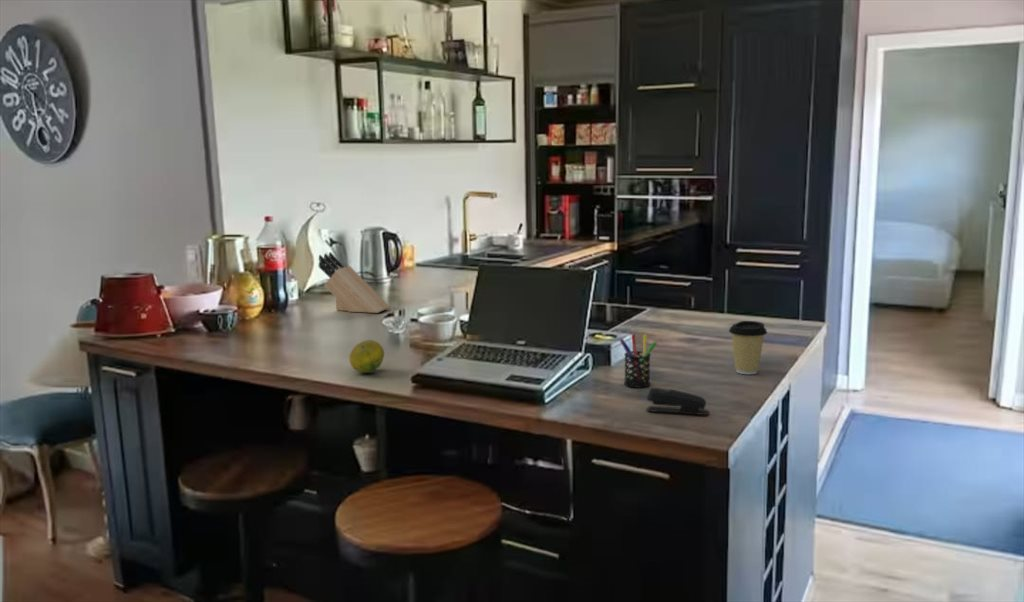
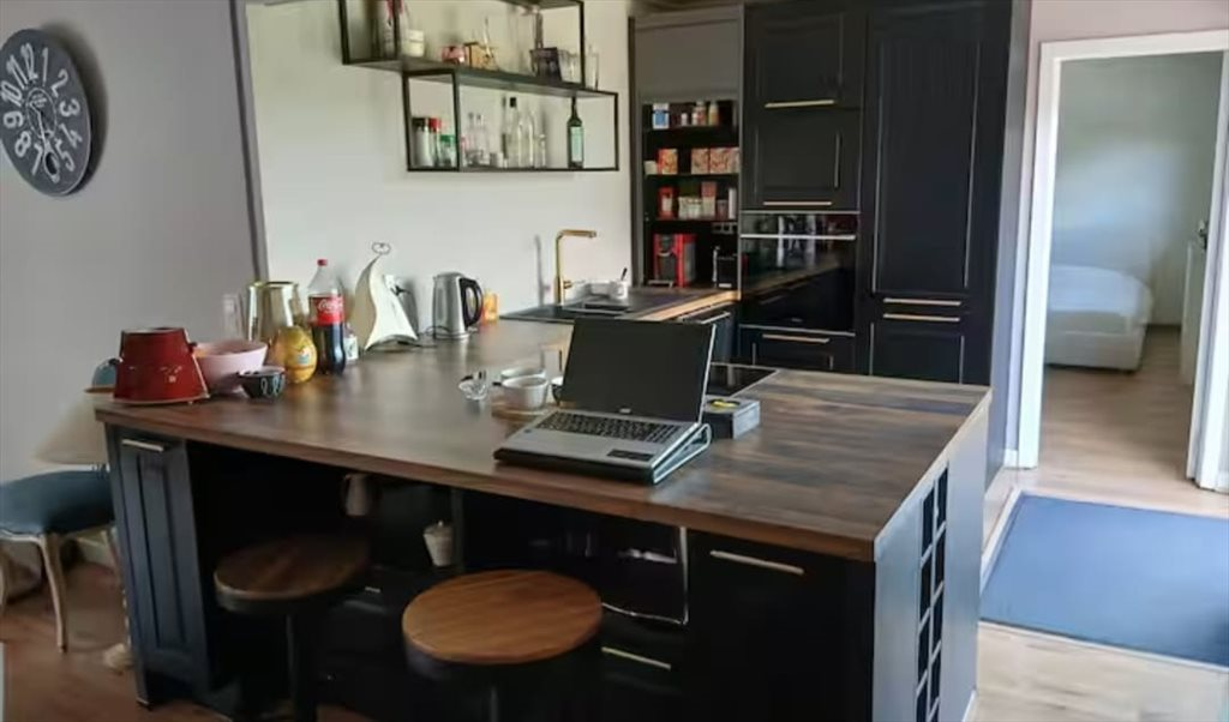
- coffee cup [728,320,768,375]
- fruit [349,339,385,374]
- pen holder [619,333,658,389]
- stapler [645,387,710,416]
- knife block [318,251,391,314]
